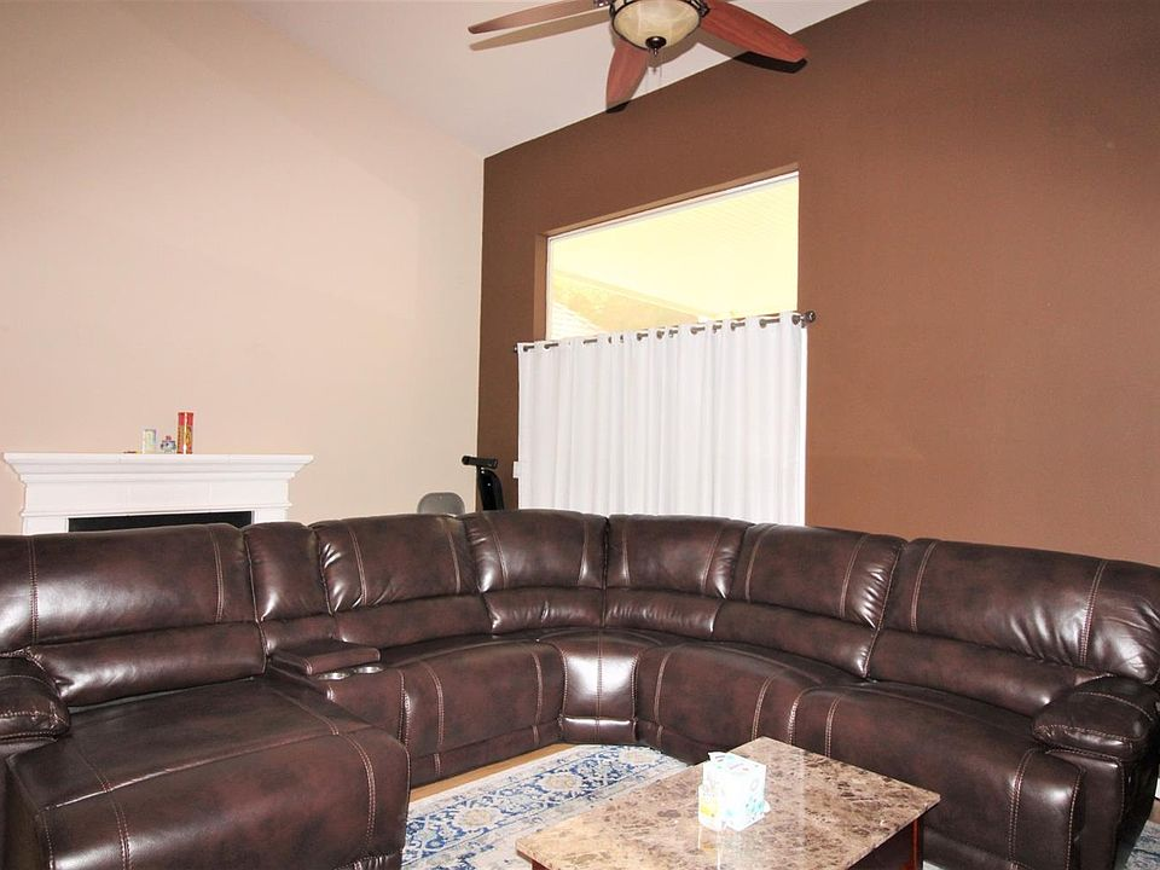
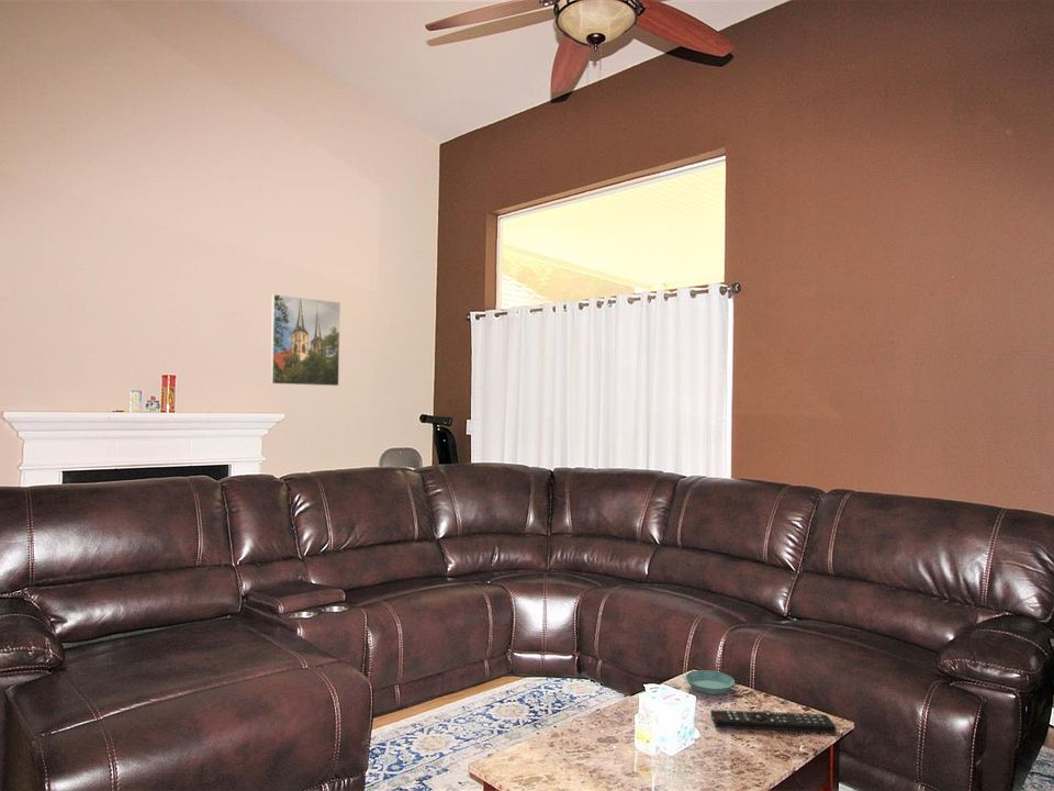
+ remote control [710,709,837,734]
+ saucer [684,669,736,695]
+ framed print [269,293,341,387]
